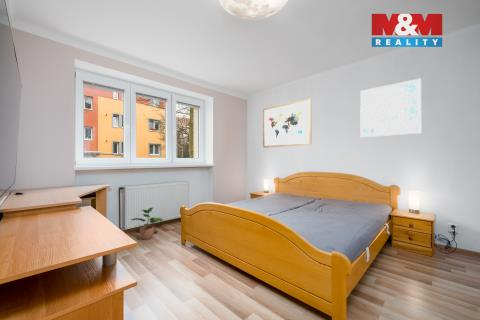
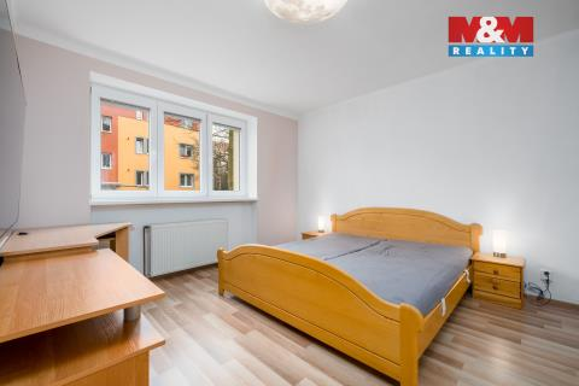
- potted plant [130,207,164,241]
- wall art [359,77,422,138]
- wall art [262,98,312,149]
